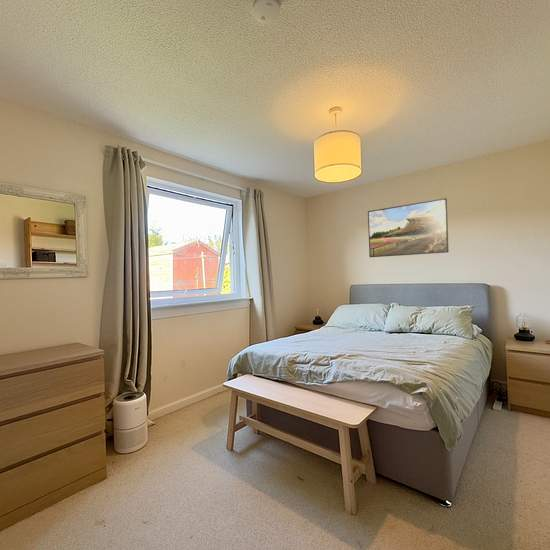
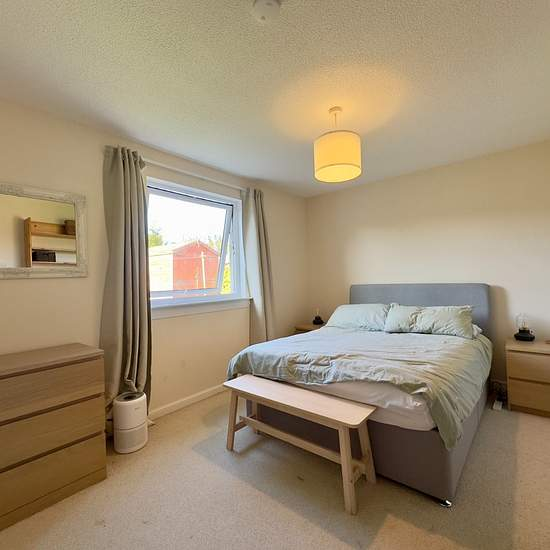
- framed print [367,197,449,258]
